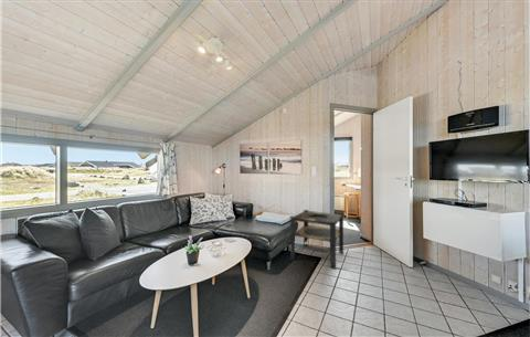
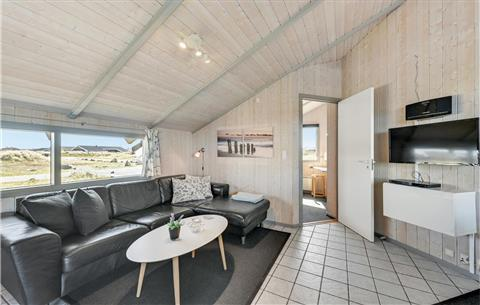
- side table [289,209,344,271]
